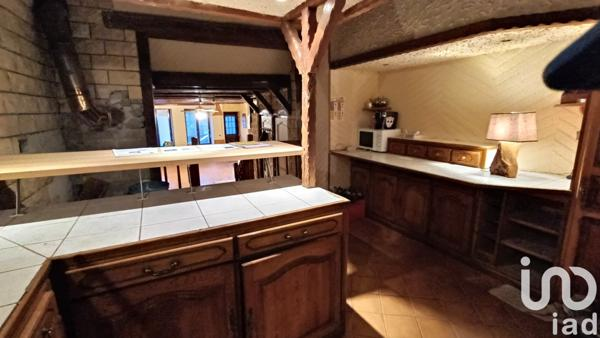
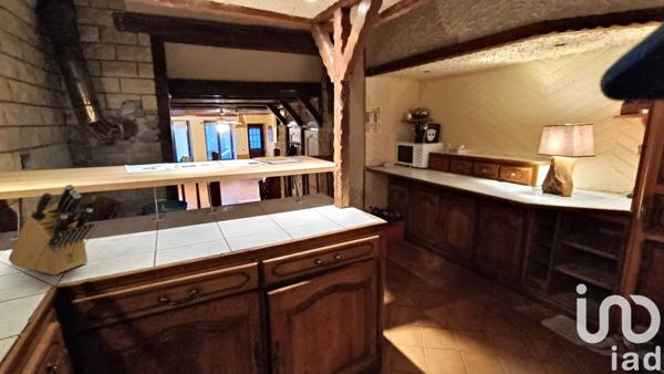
+ knife block [8,184,95,276]
